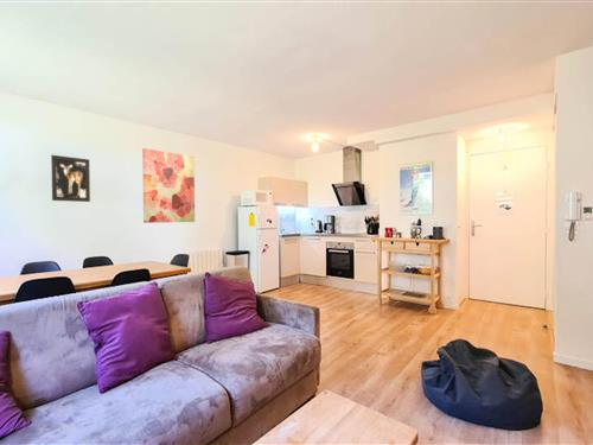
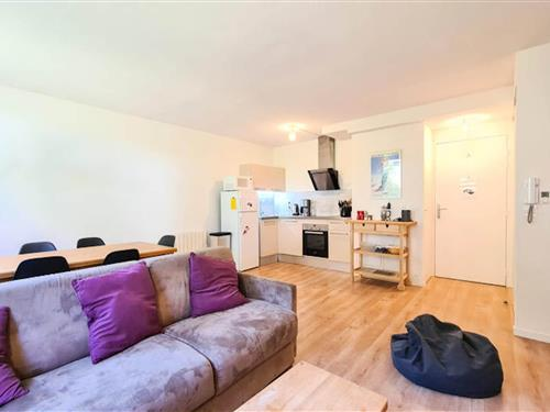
- wall art [50,154,91,203]
- wall art [141,147,196,224]
